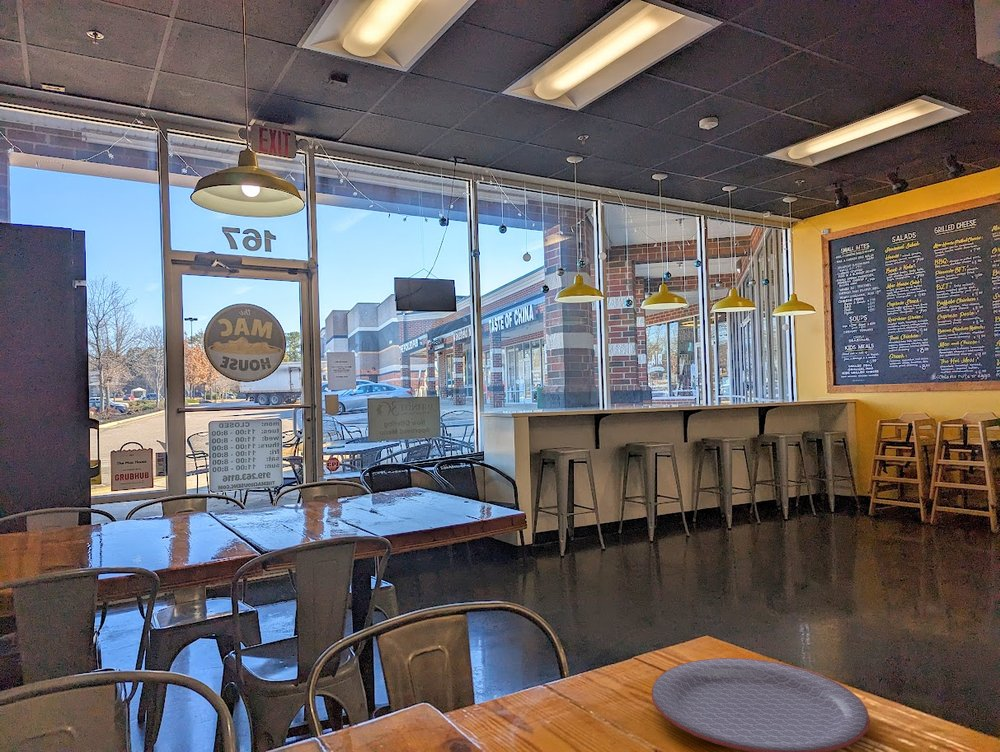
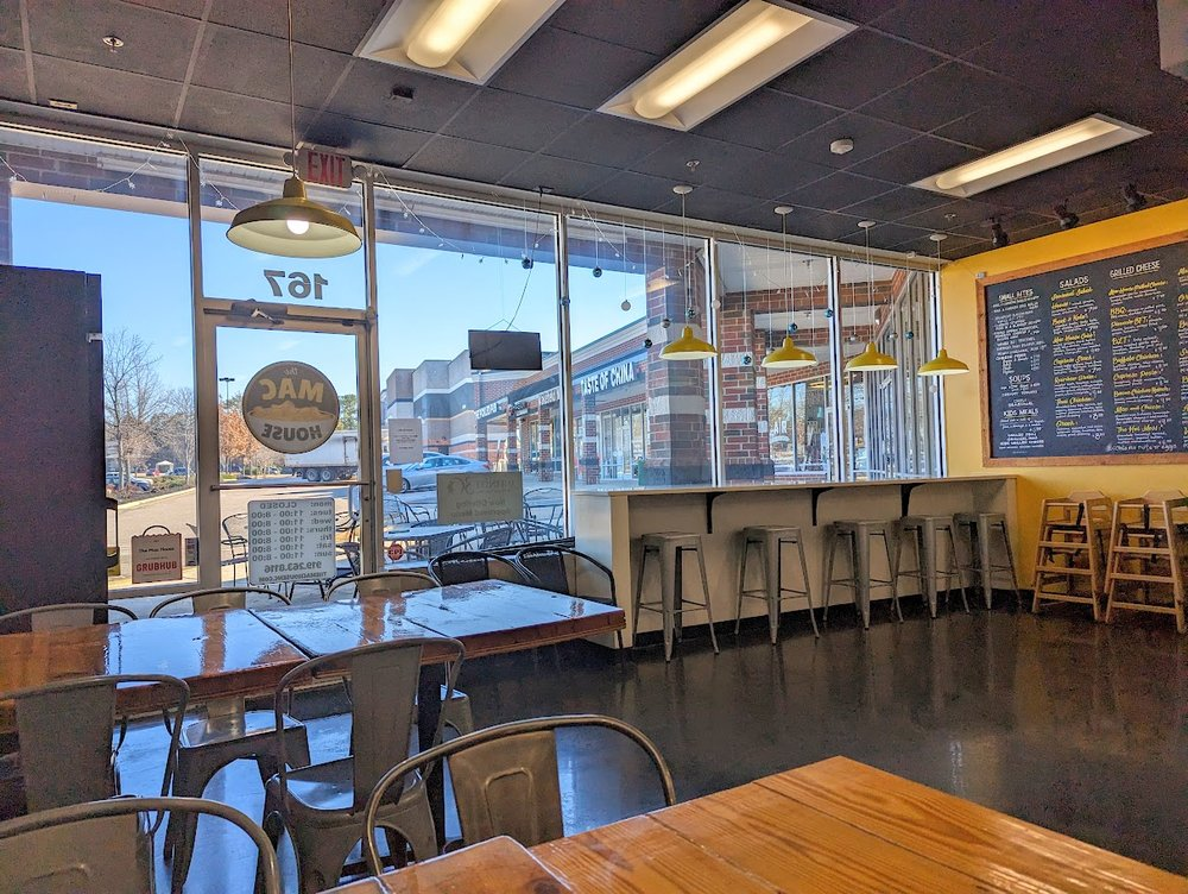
- plate [651,657,871,752]
